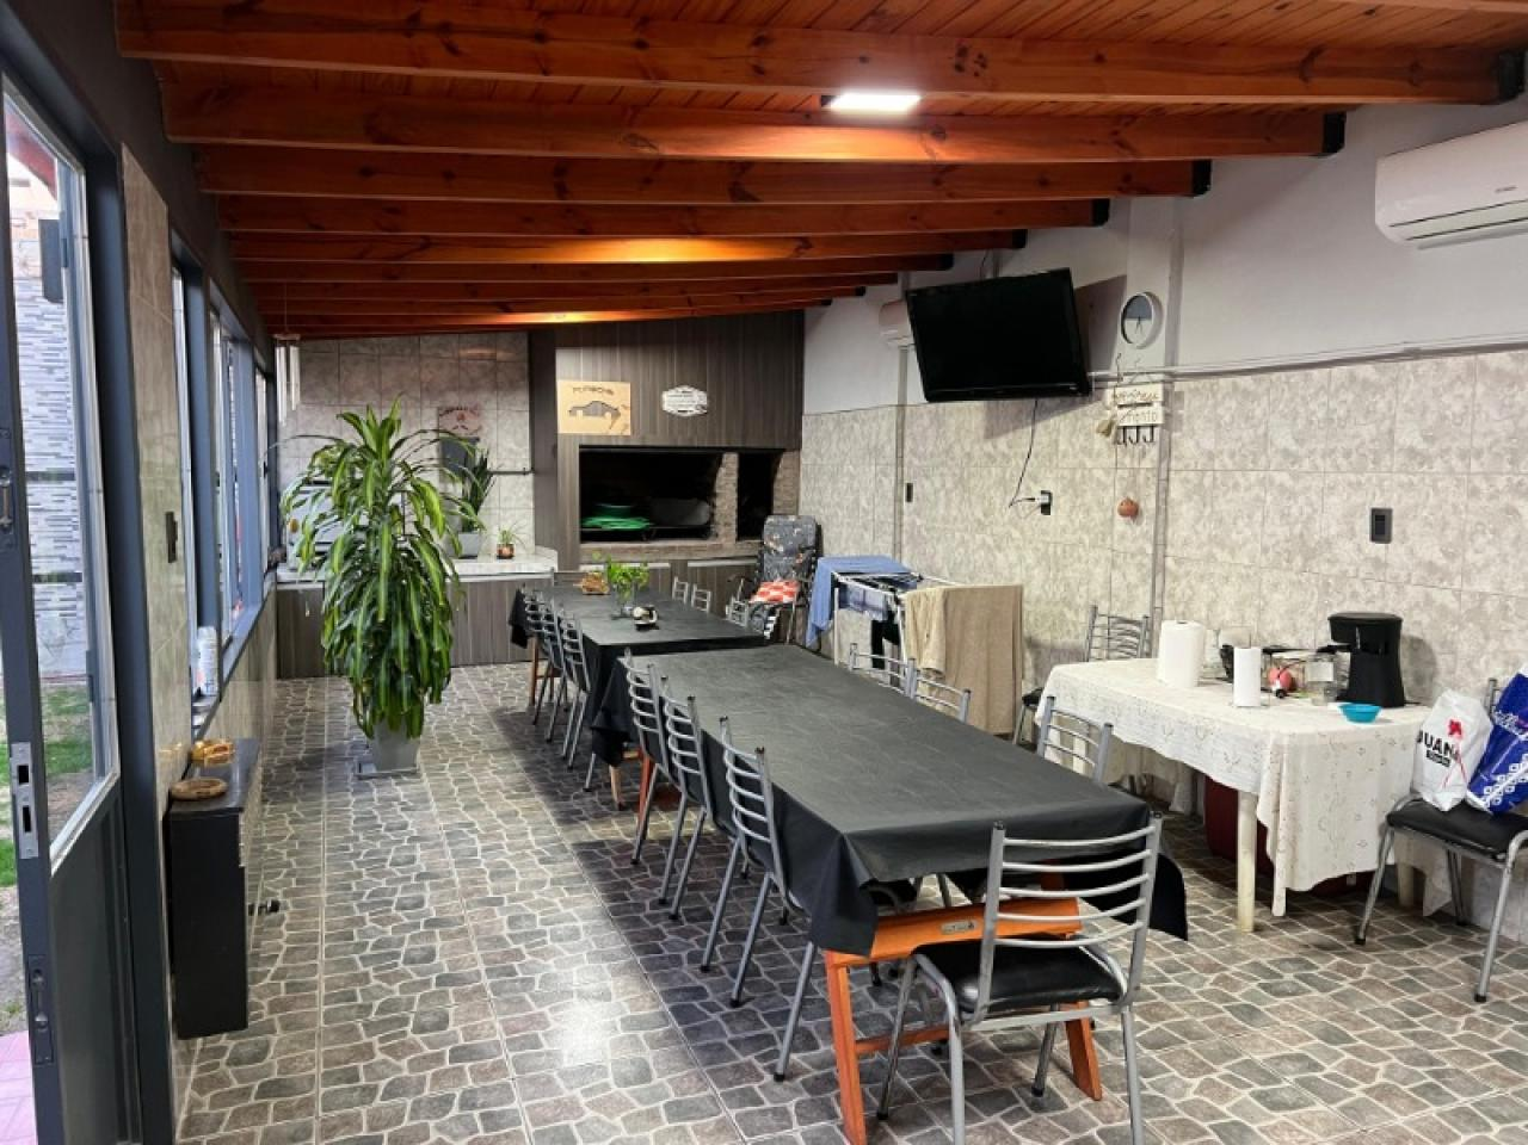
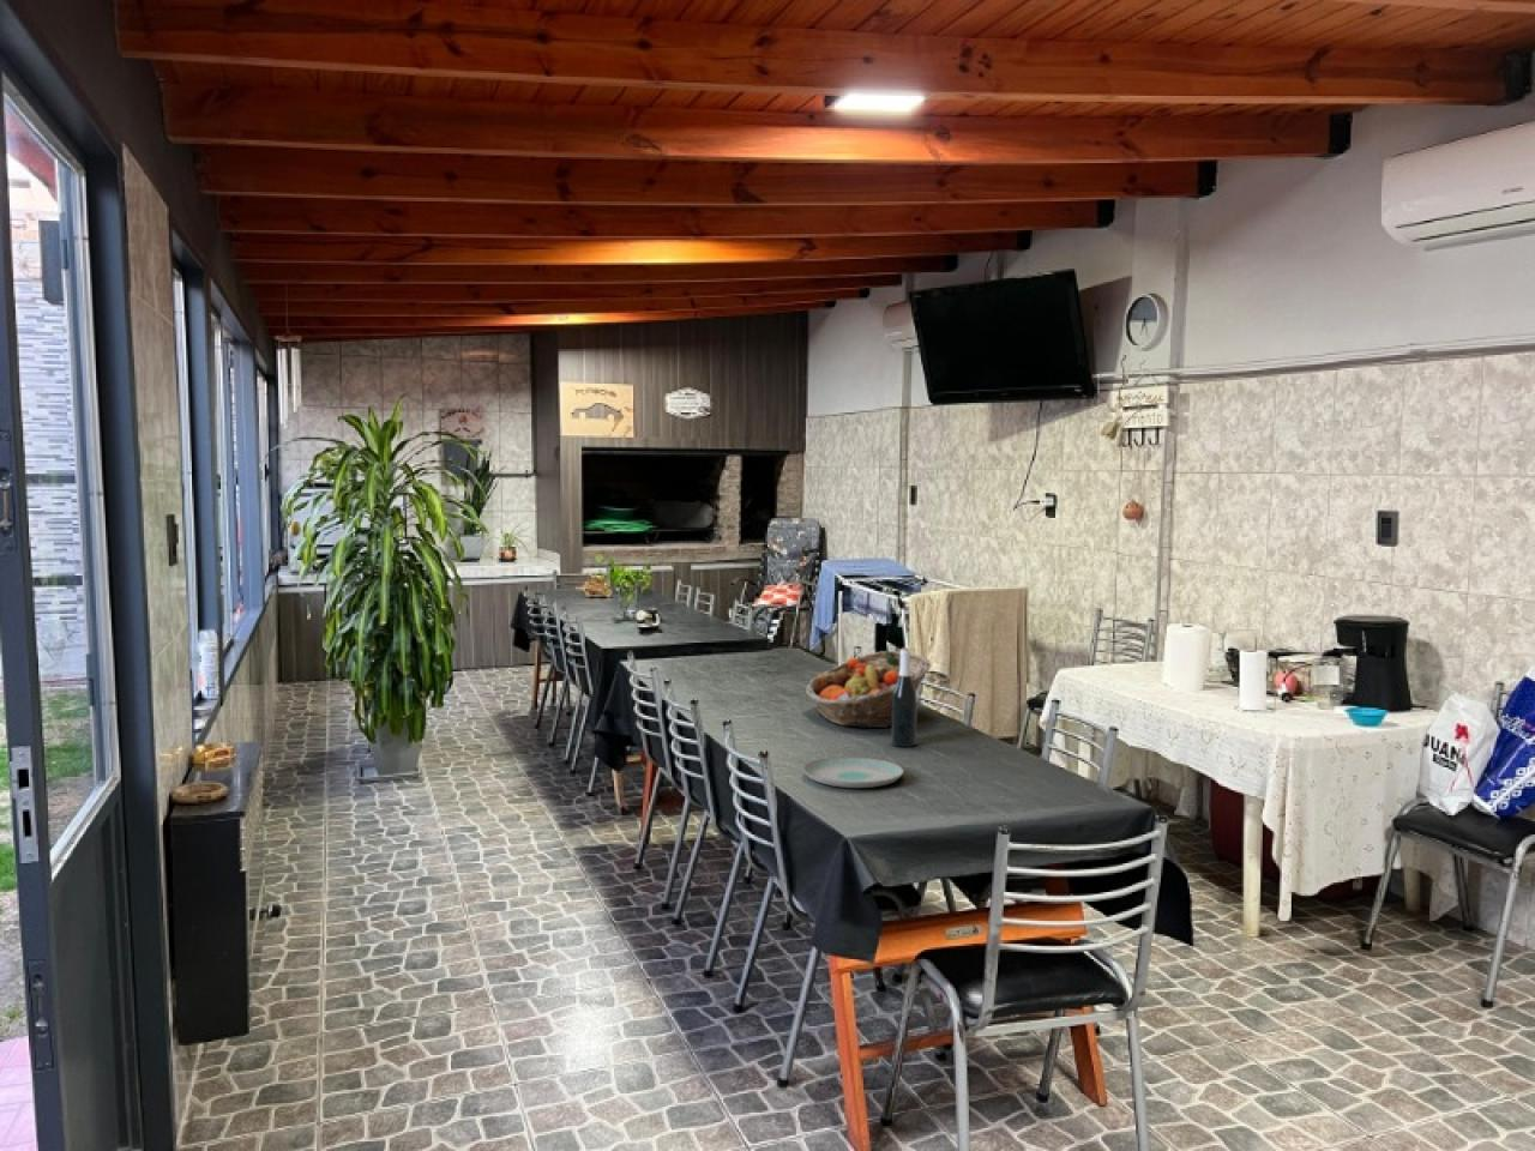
+ wine bottle [890,647,919,748]
+ plate [803,756,905,789]
+ fruit basket [805,649,933,729]
